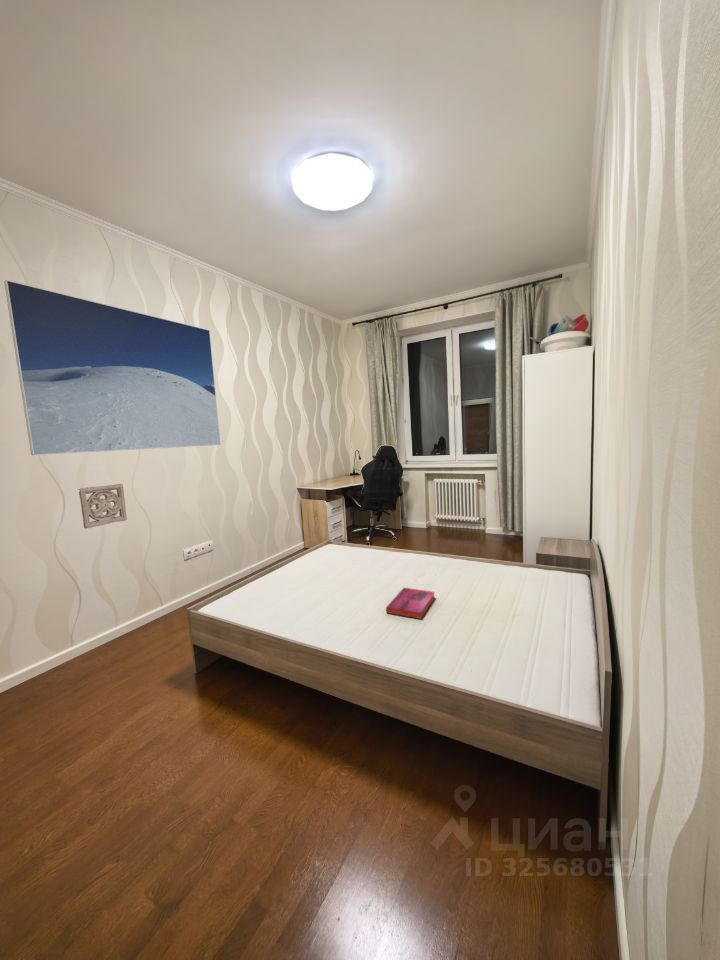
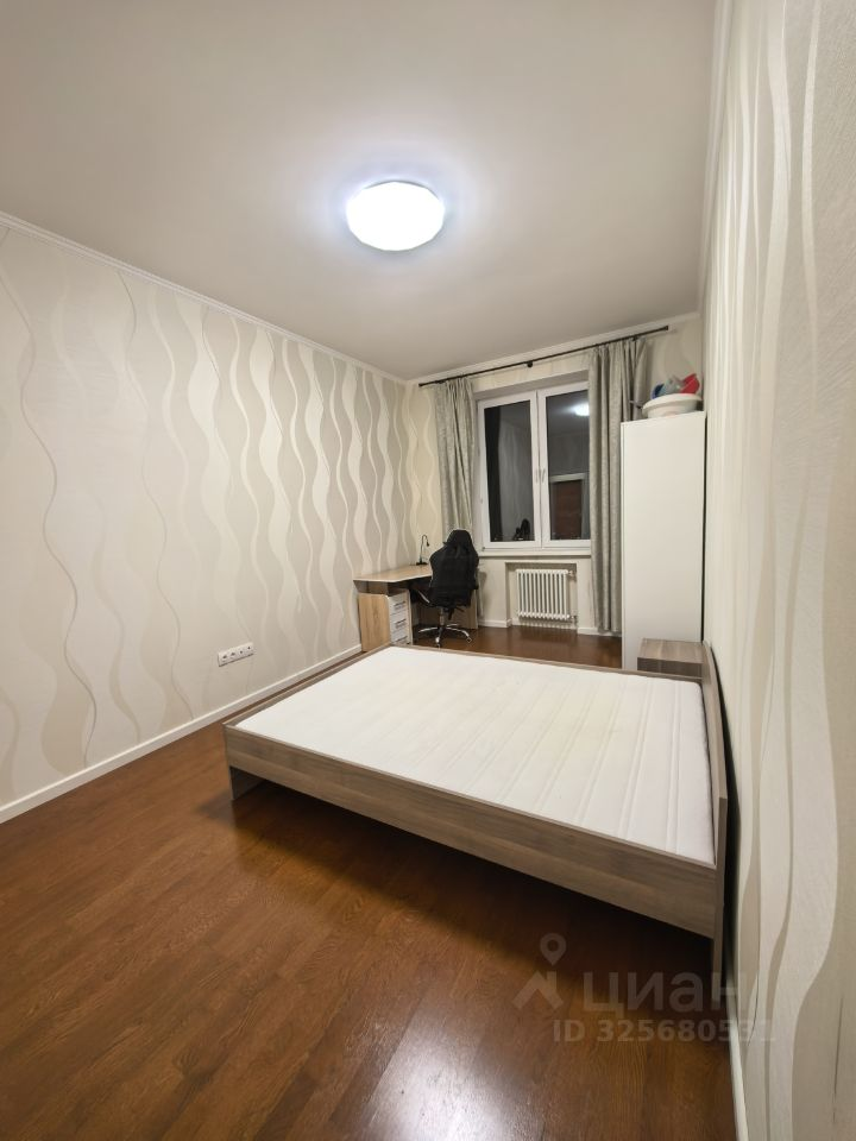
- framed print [3,279,222,456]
- hardback book [385,586,436,620]
- wall ornament [78,483,128,529]
